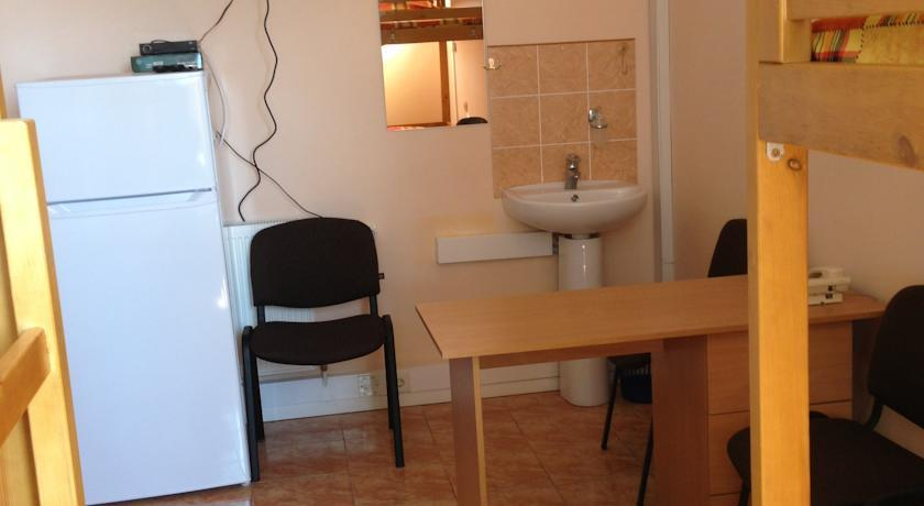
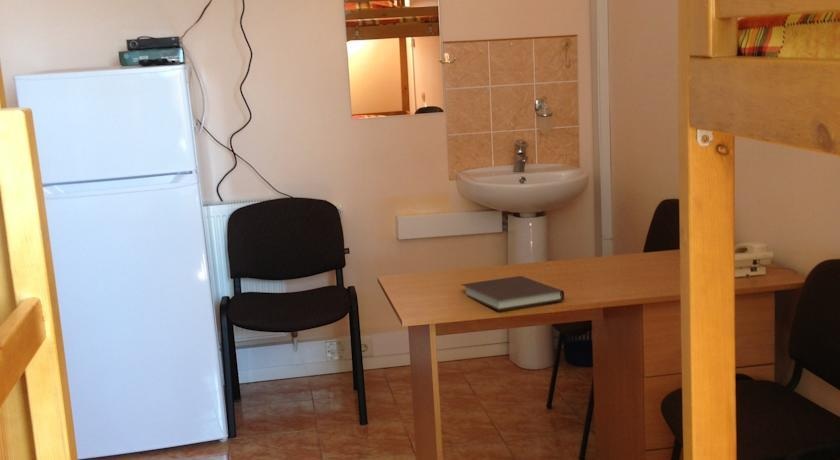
+ notebook [460,275,565,312]
